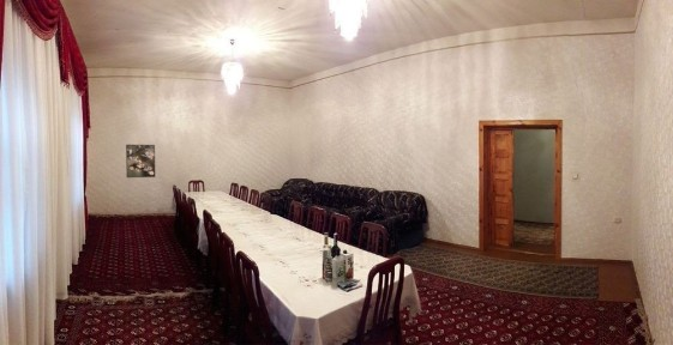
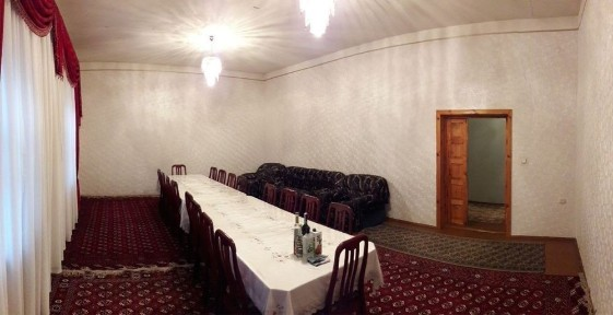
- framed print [125,144,156,178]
